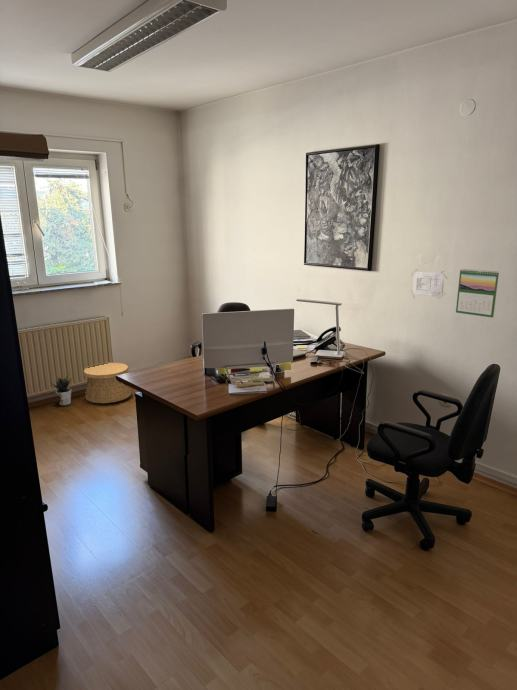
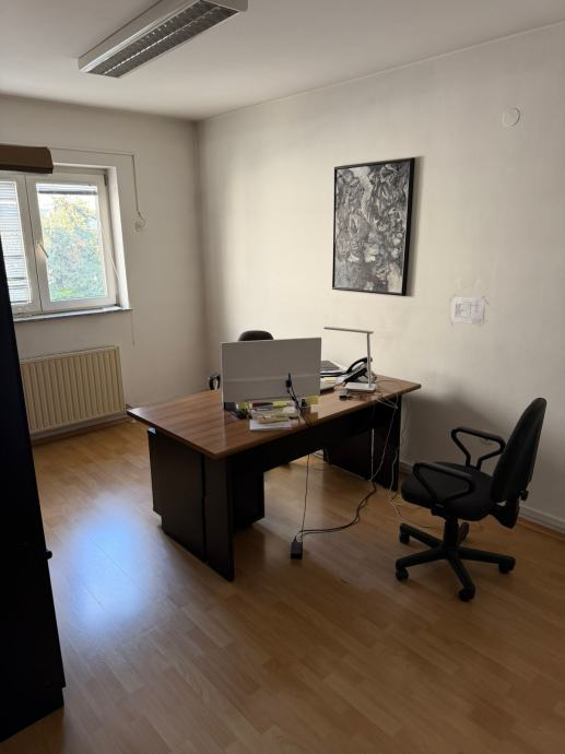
- basket [83,362,132,404]
- potted plant [49,373,73,406]
- calendar [455,268,500,319]
